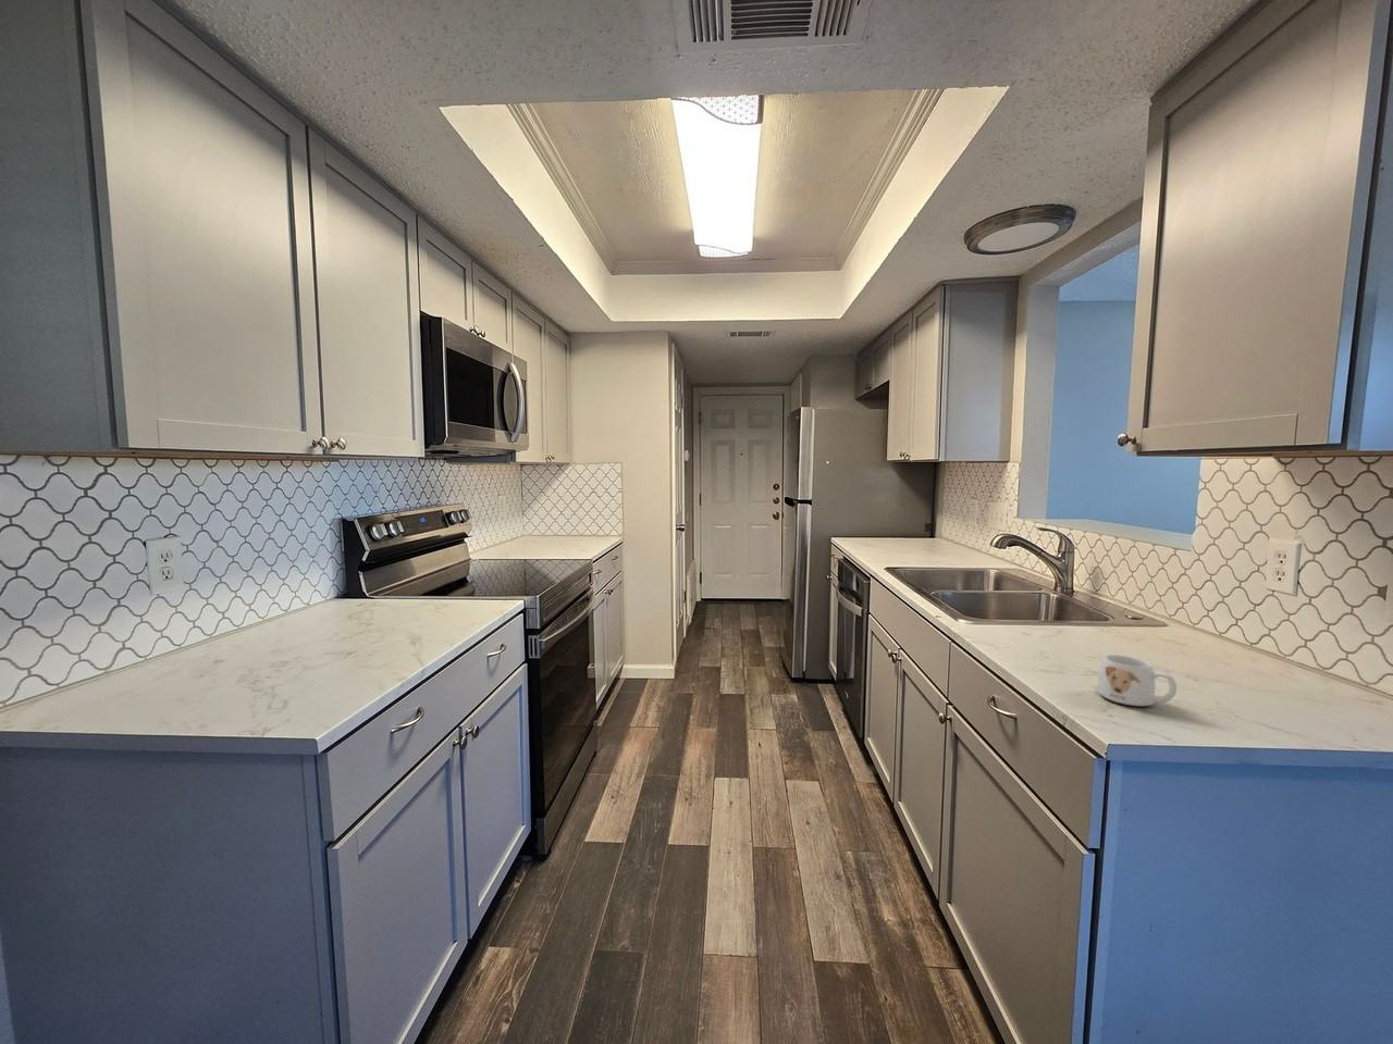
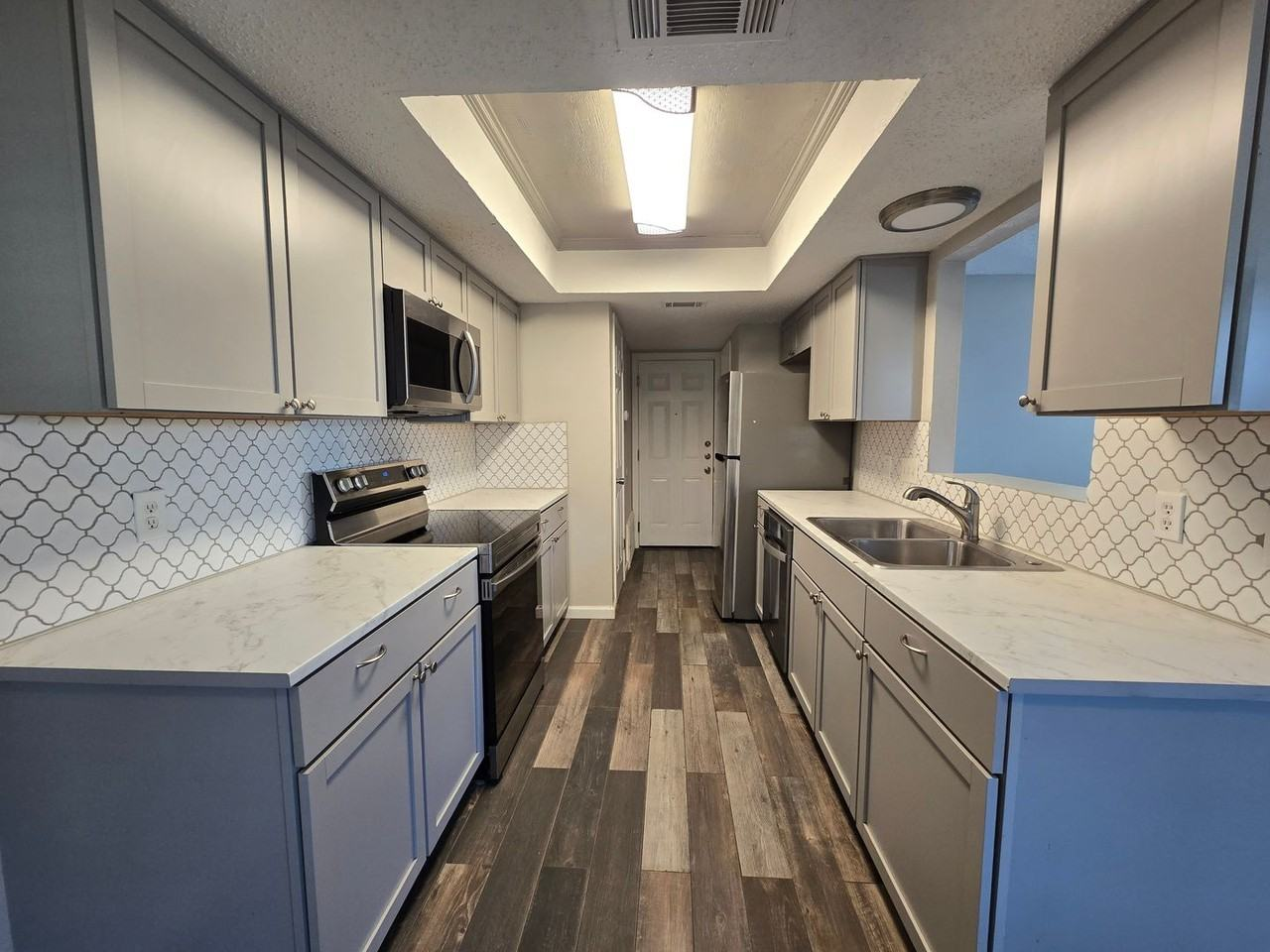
- mug [1096,654,1178,707]
